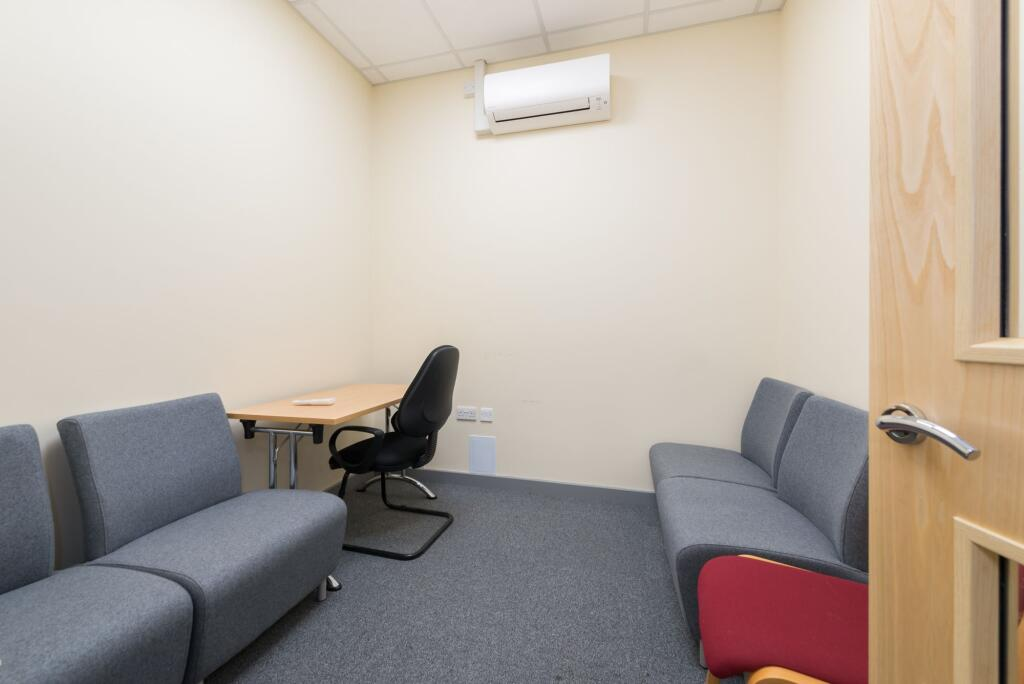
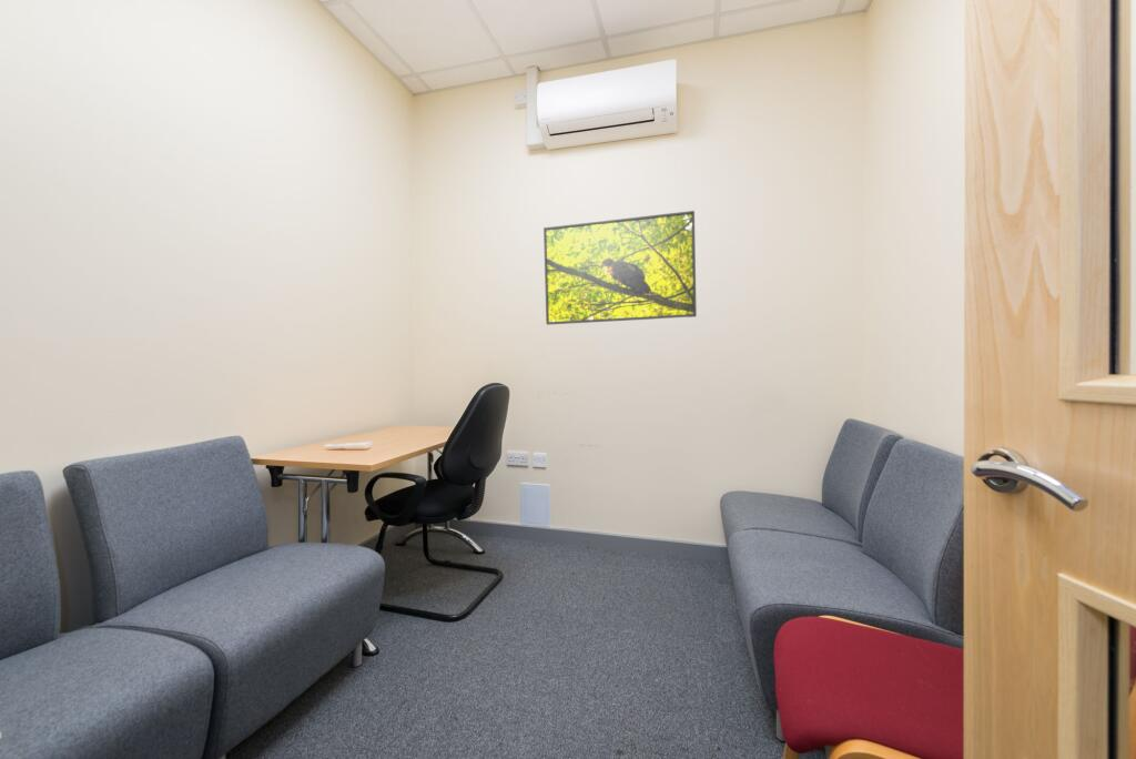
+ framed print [542,210,698,326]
